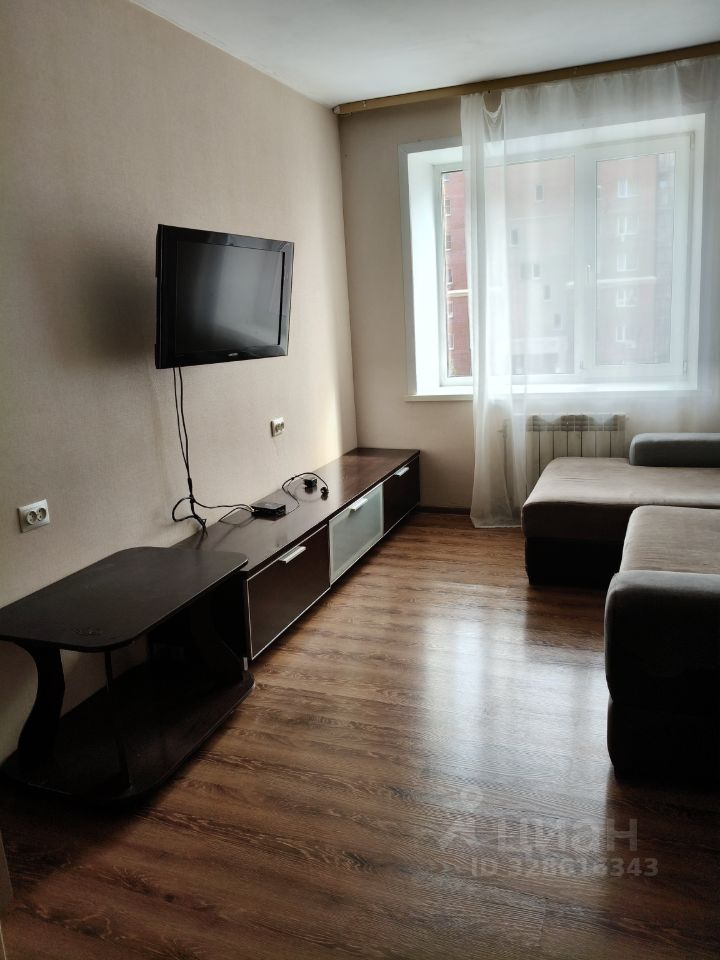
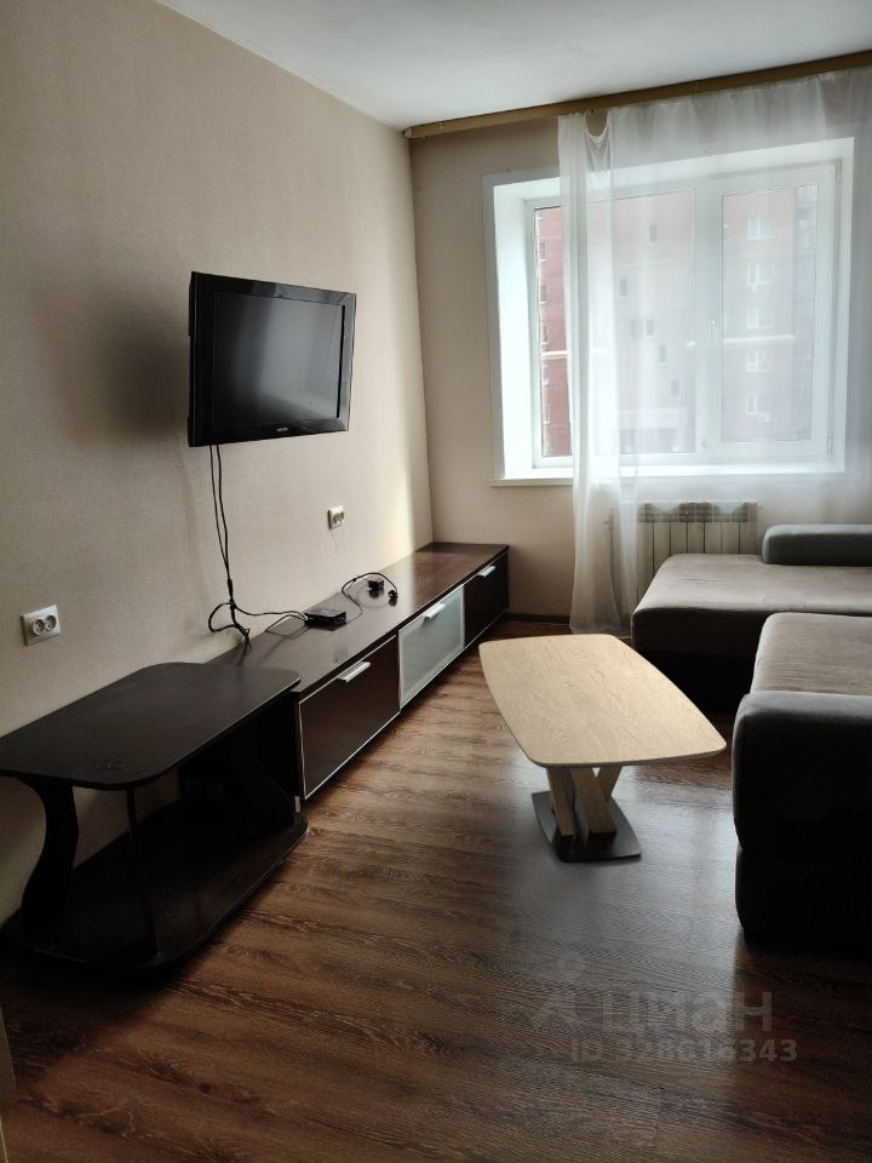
+ coffee table [477,632,728,863]
